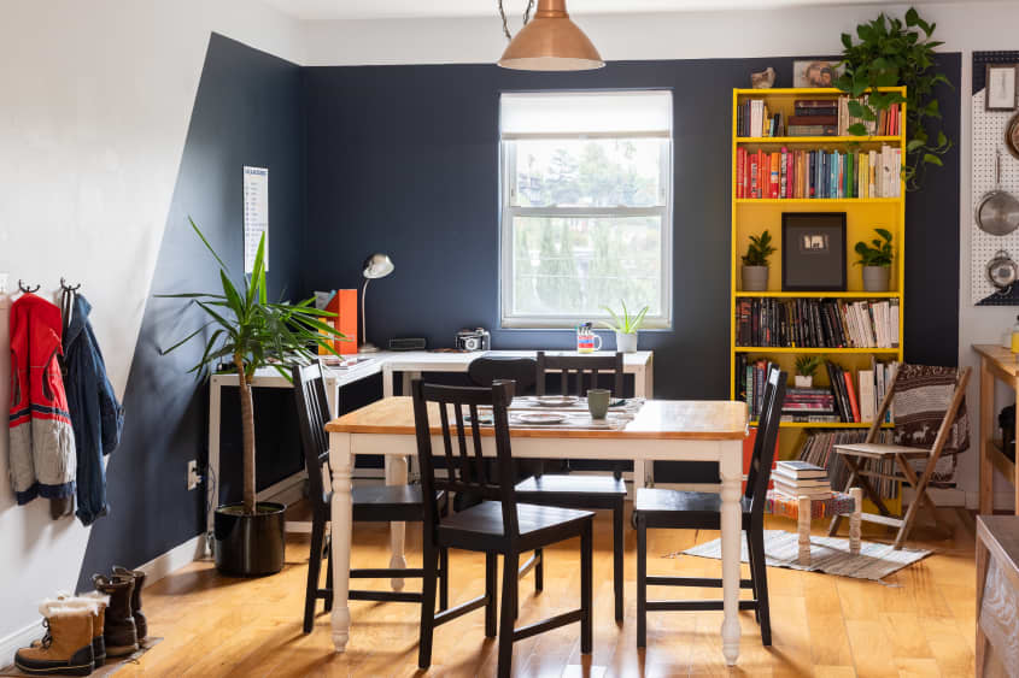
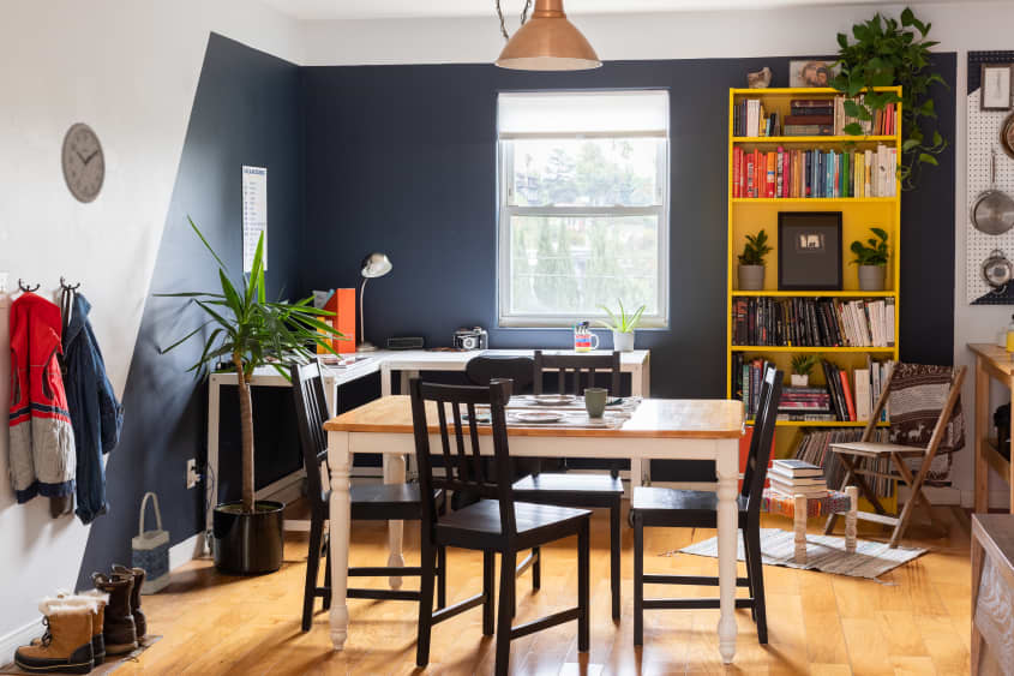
+ bag [131,491,172,596]
+ wall clock [60,121,107,205]
